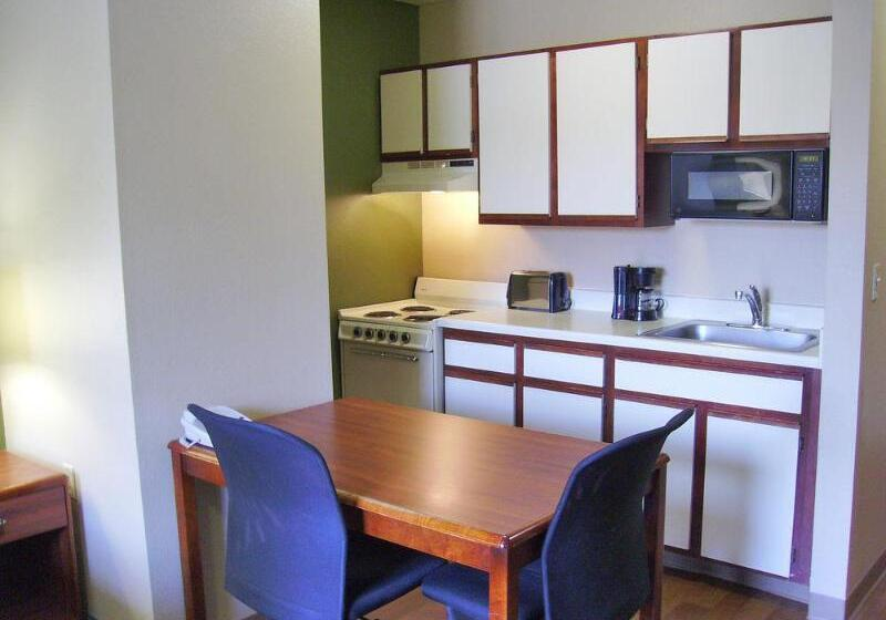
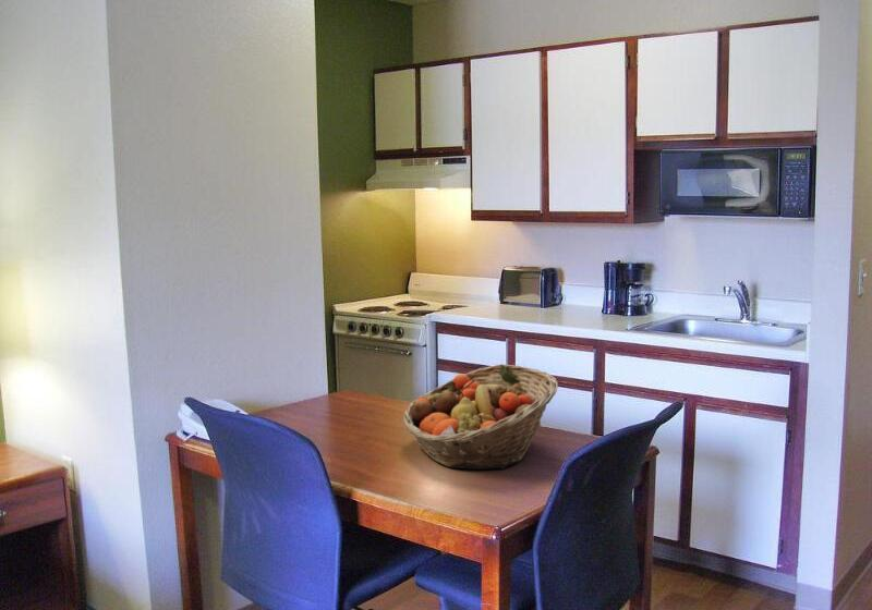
+ fruit basket [402,363,559,471]
